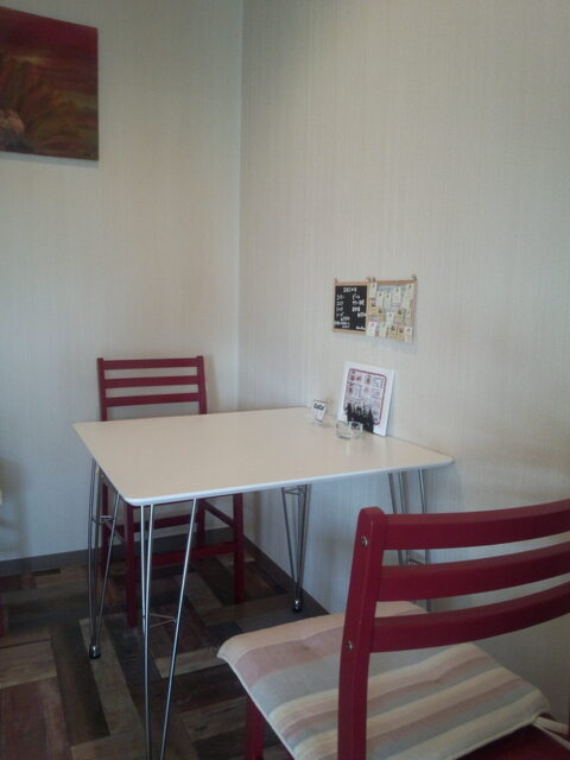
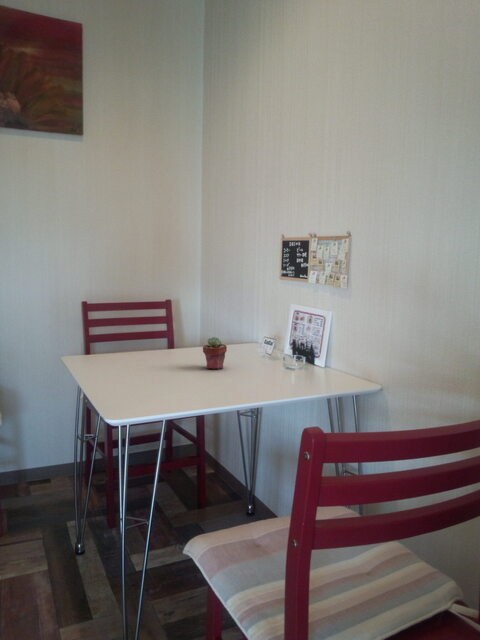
+ potted succulent [202,336,228,370]
